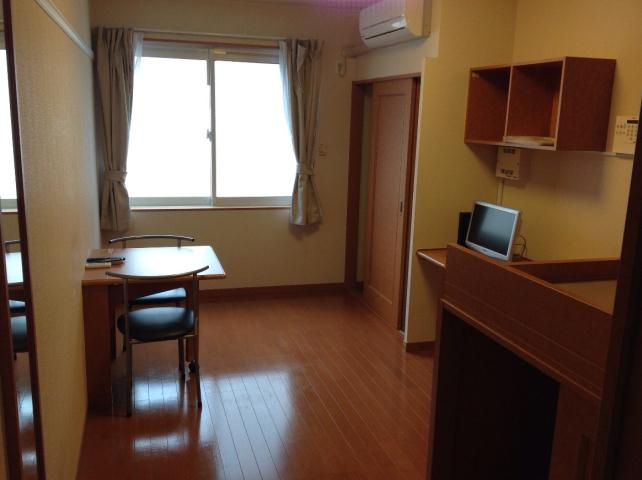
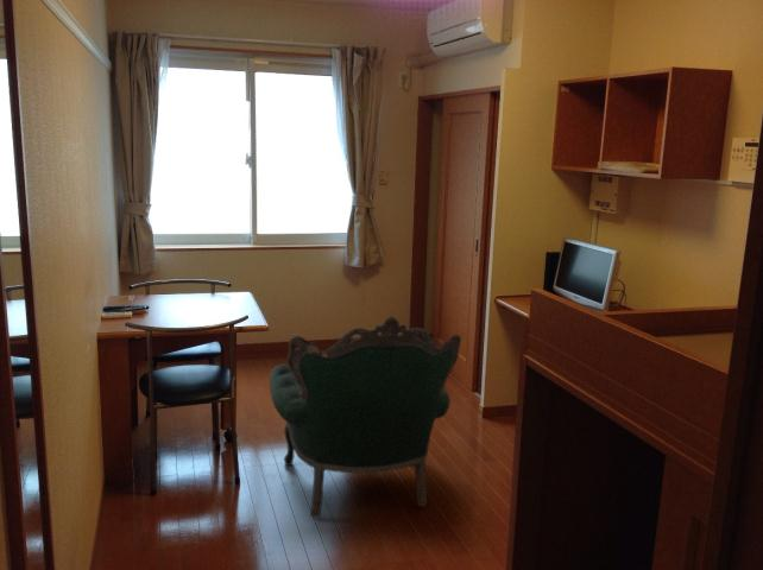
+ armchair [269,316,462,519]
